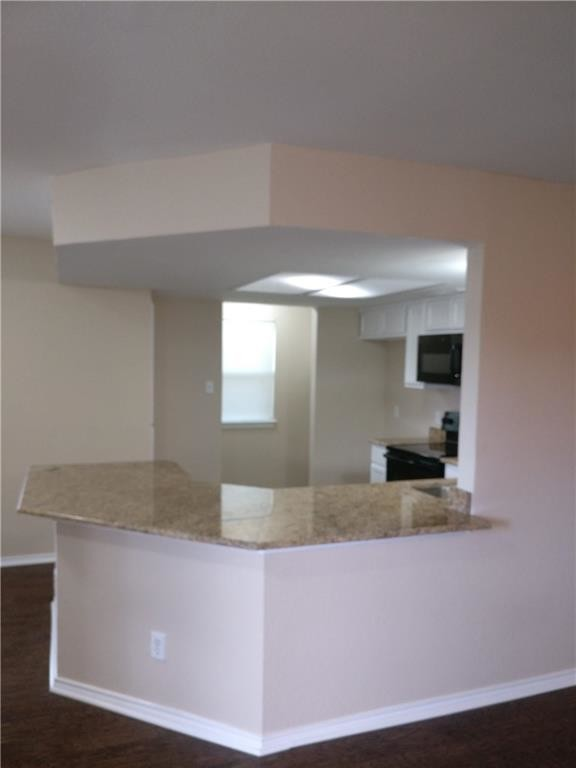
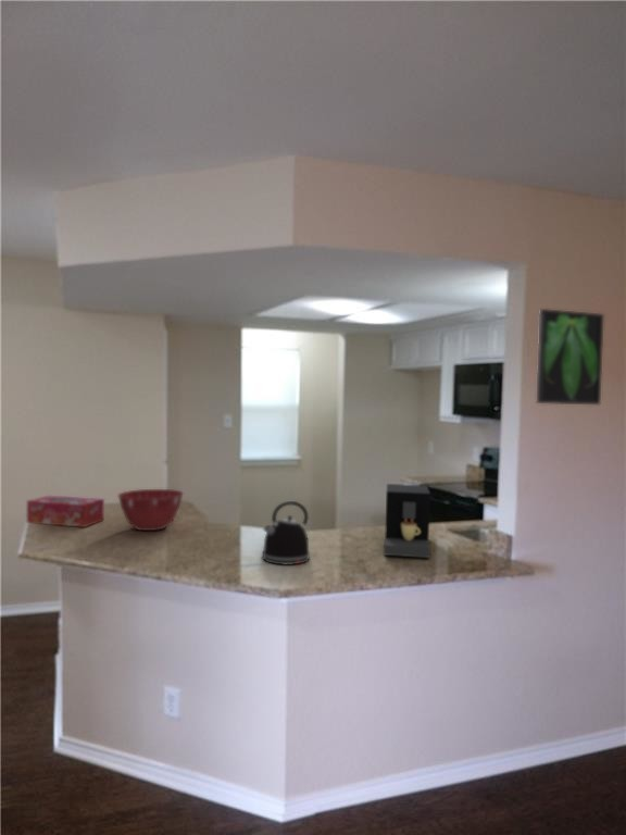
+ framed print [536,308,605,406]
+ mixing bowl [116,488,185,532]
+ tissue box [26,495,105,528]
+ kettle [261,500,311,565]
+ coffee maker [383,483,431,559]
